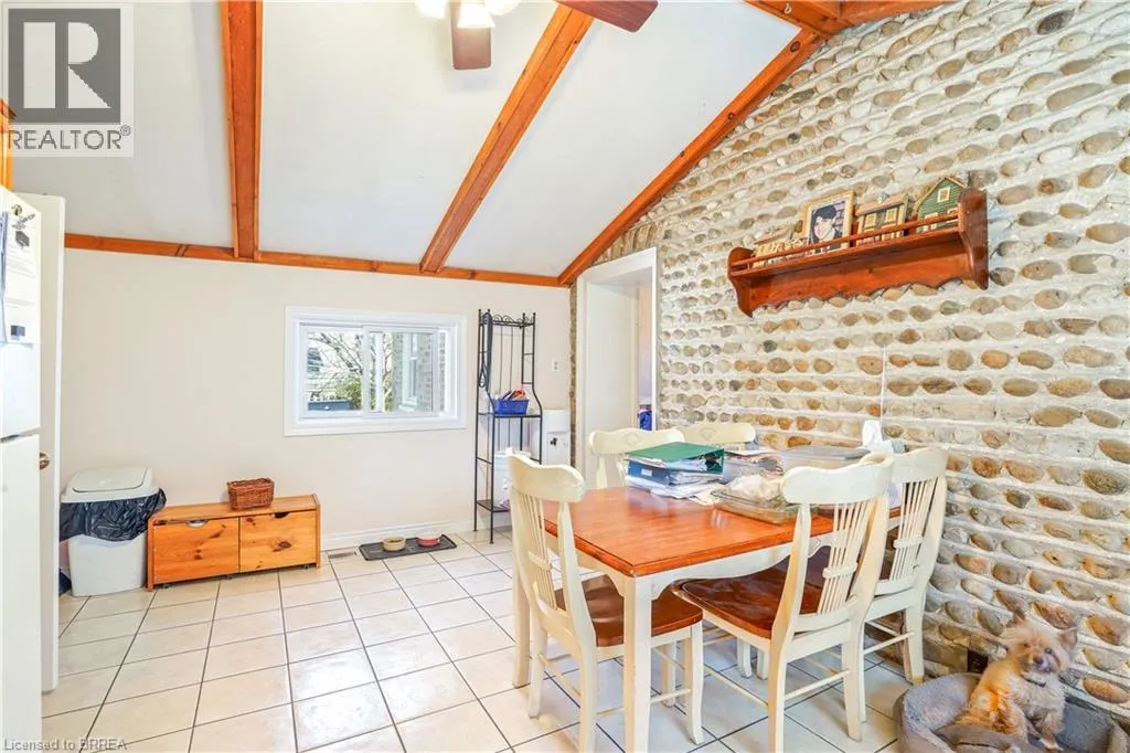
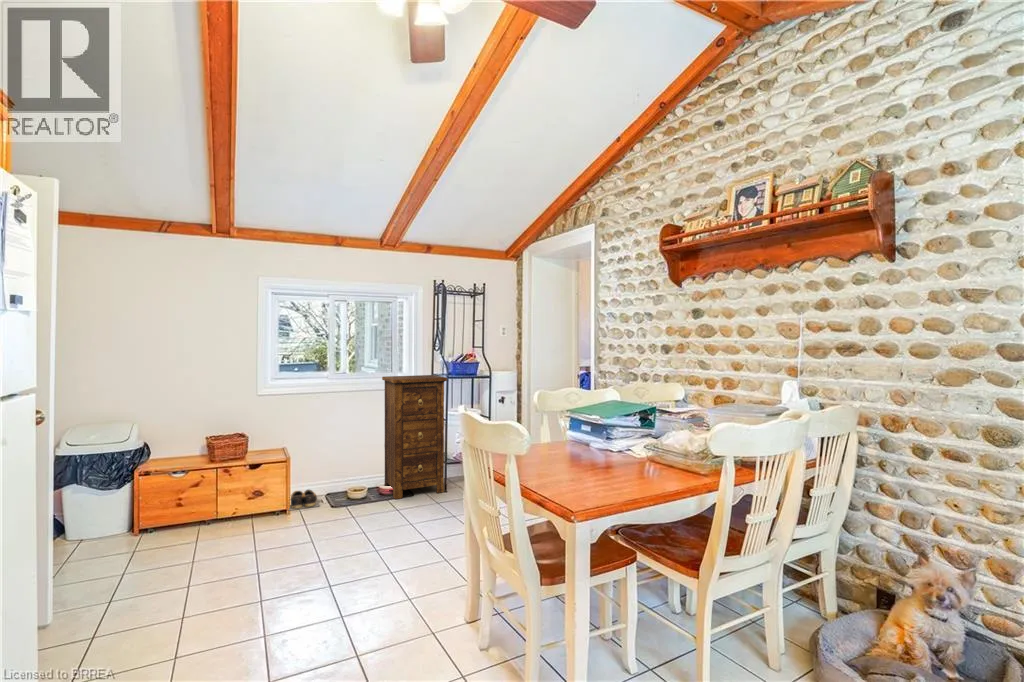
+ shoes [287,488,321,512]
+ cabinet [381,374,448,500]
